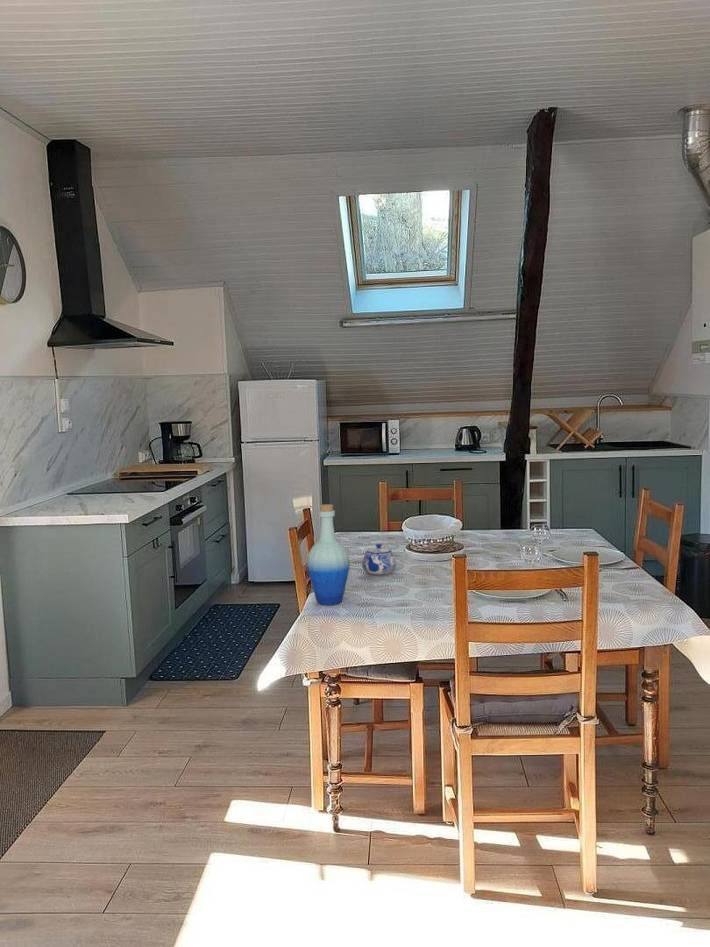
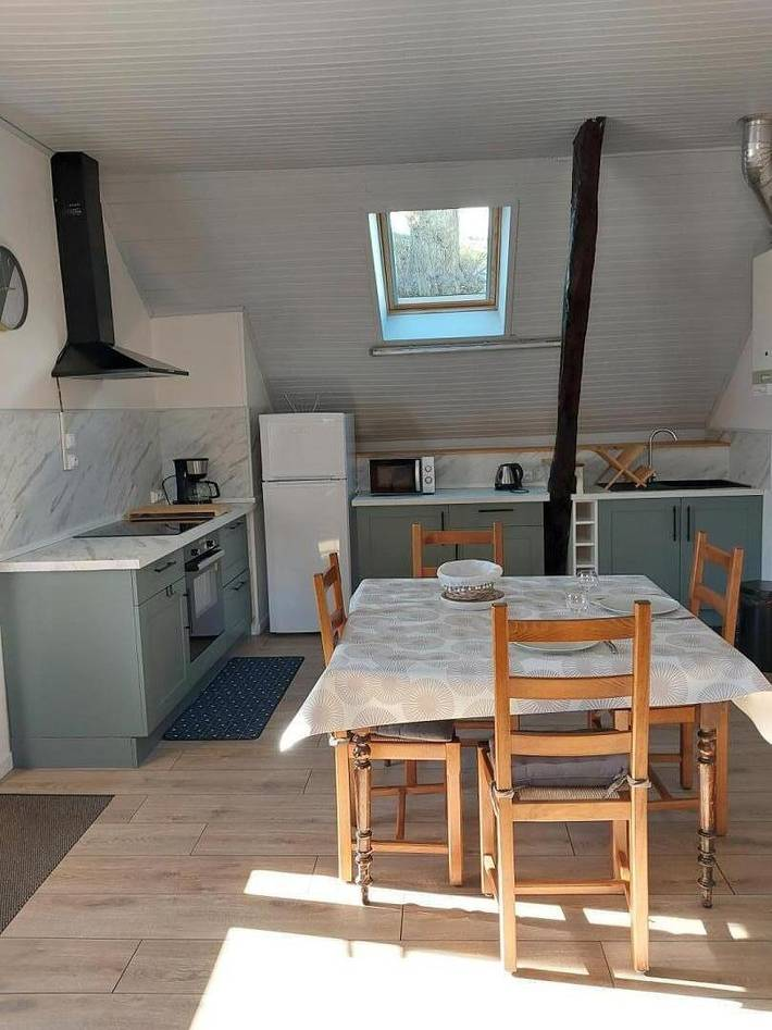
- teapot [361,543,397,575]
- bottle [306,503,350,606]
